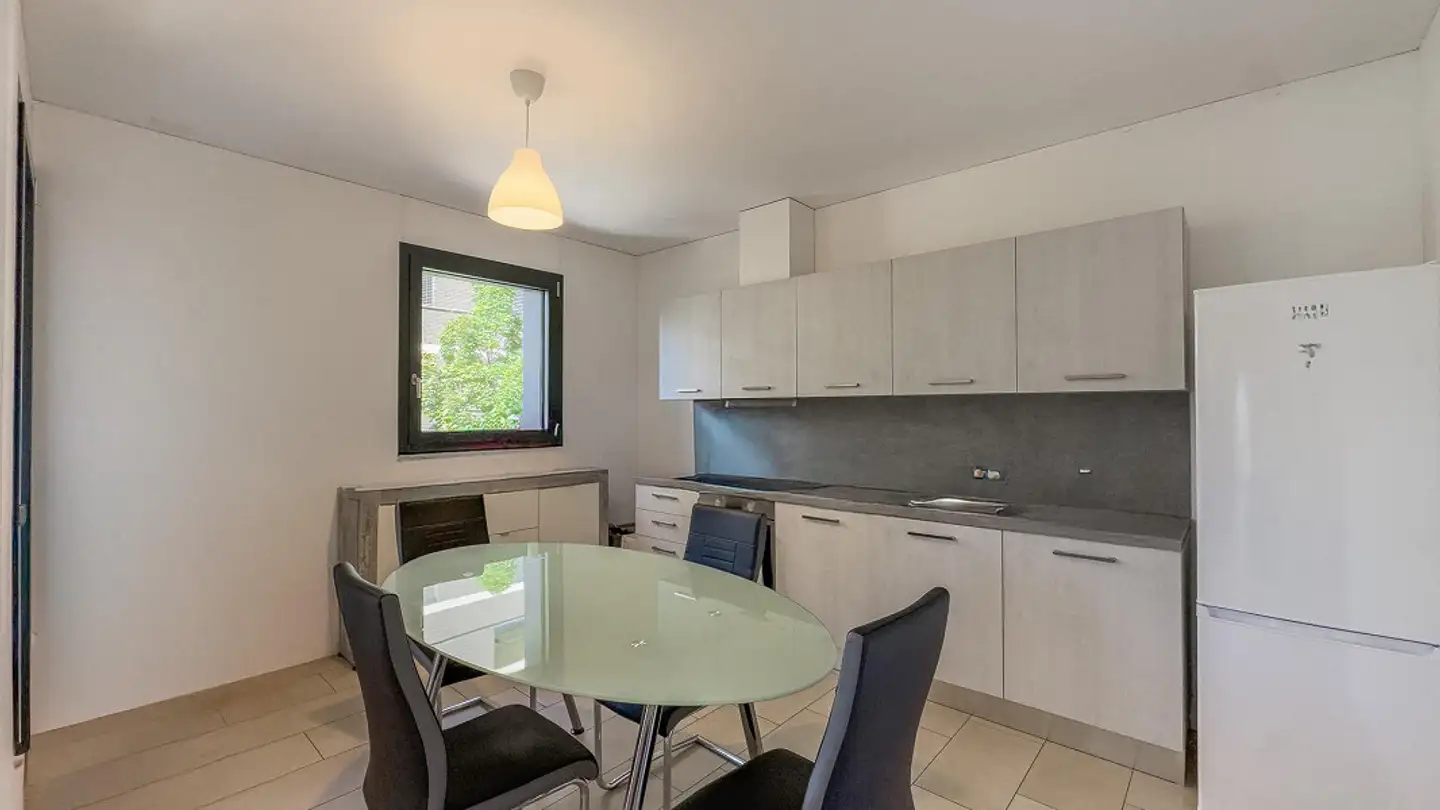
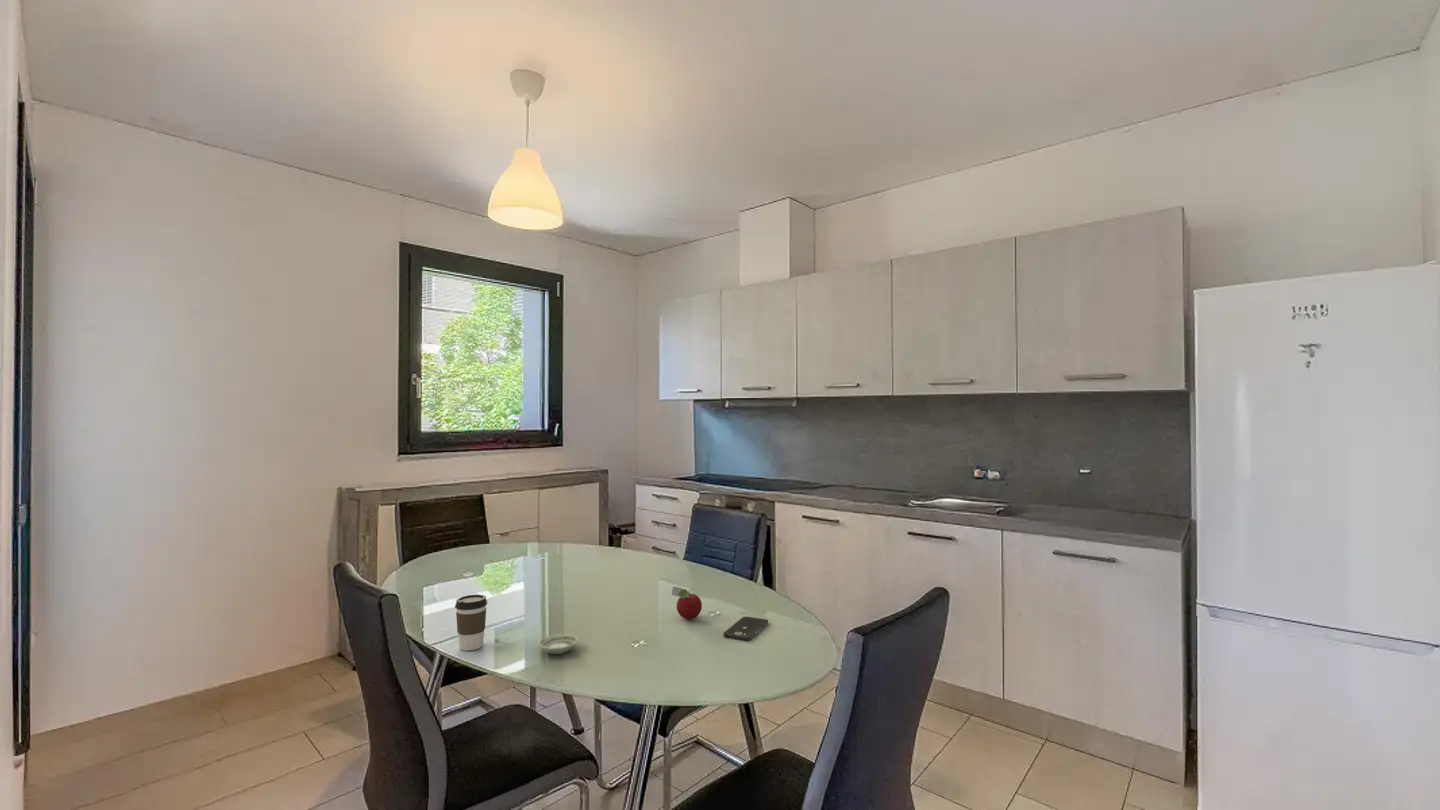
+ fruit [671,586,703,620]
+ smartphone [722,616,769,641]
+ saucer [537,633,580,655]
+ coffee cup [454,593,488,652]
